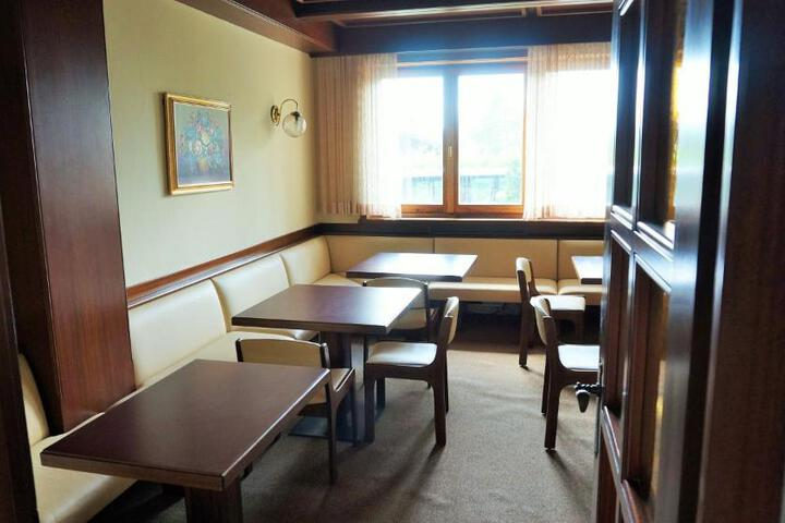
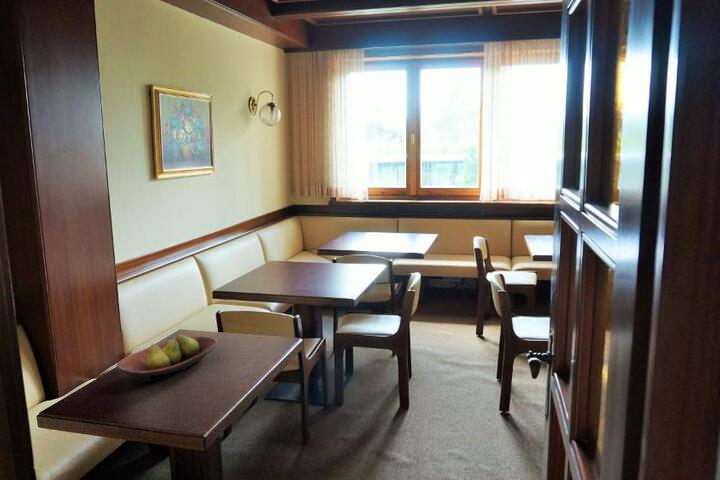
+ fruit bowl [115,334,218,383]
